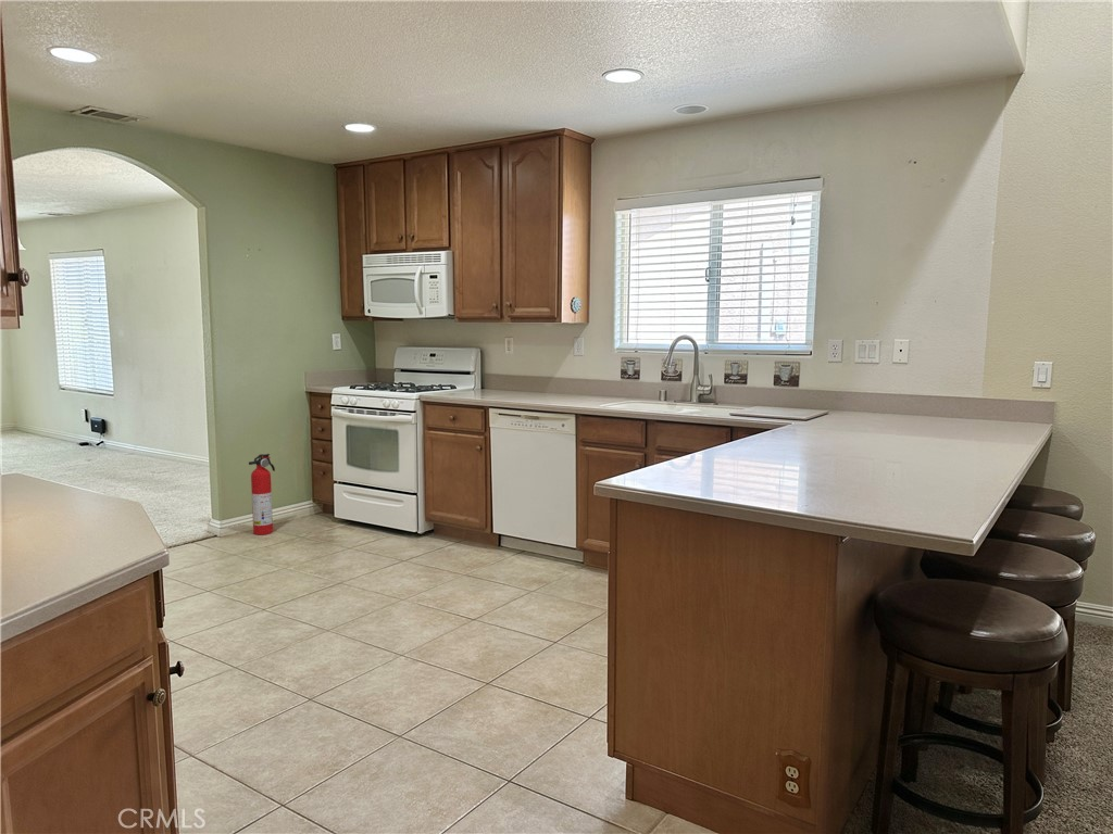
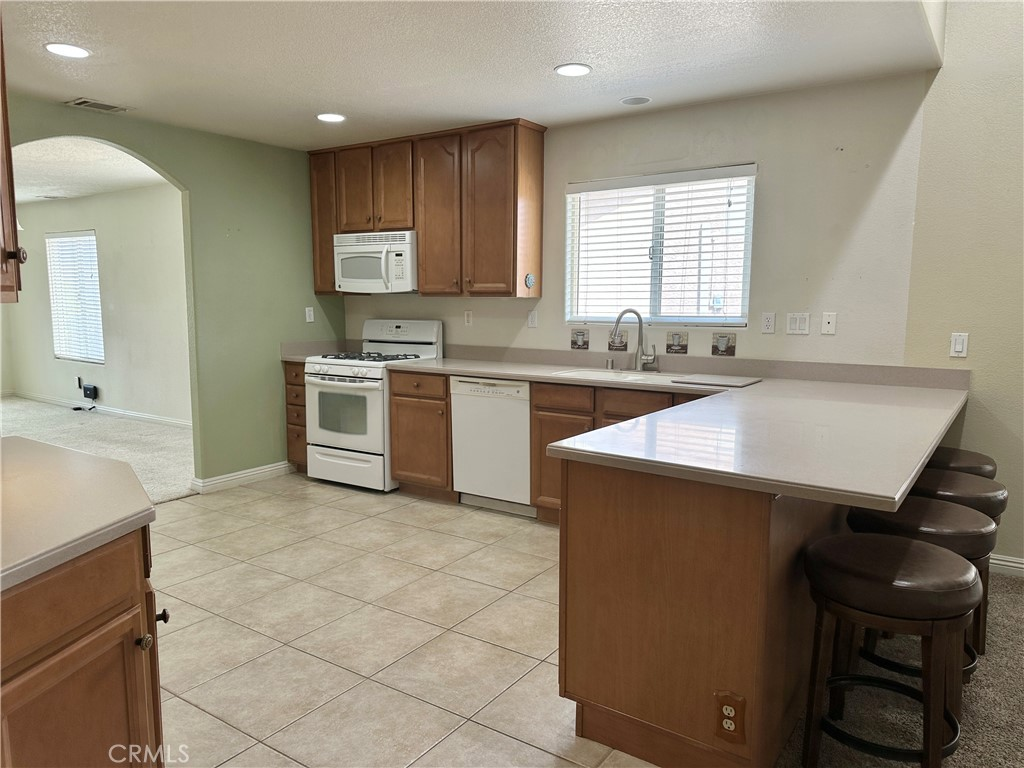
- fire extinguisher [248,453,276,535]
